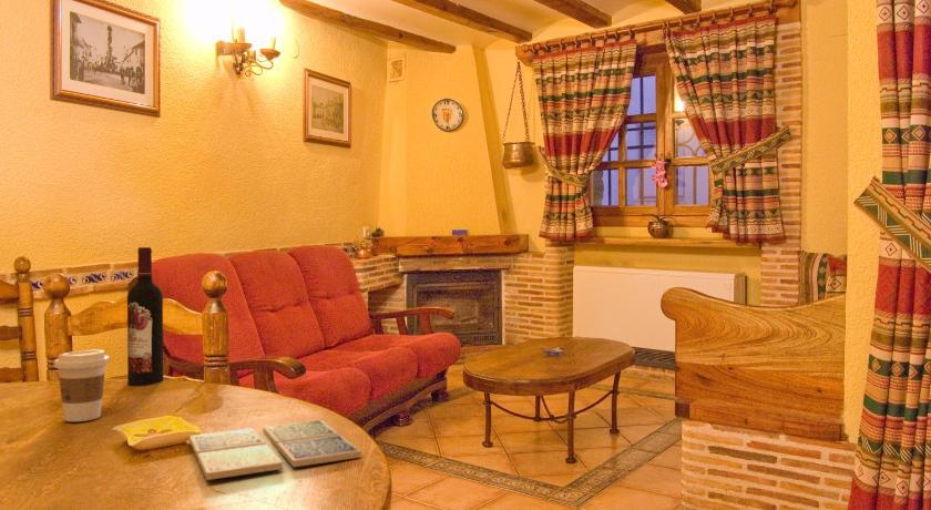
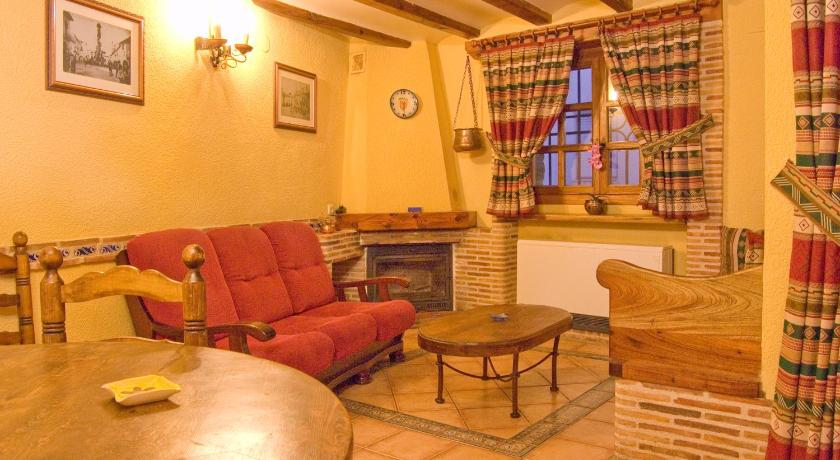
- coffee cup [53,348,111,422]
- wine bottle [126,246,164,387]
- drink coaster [188,419,362,481]
